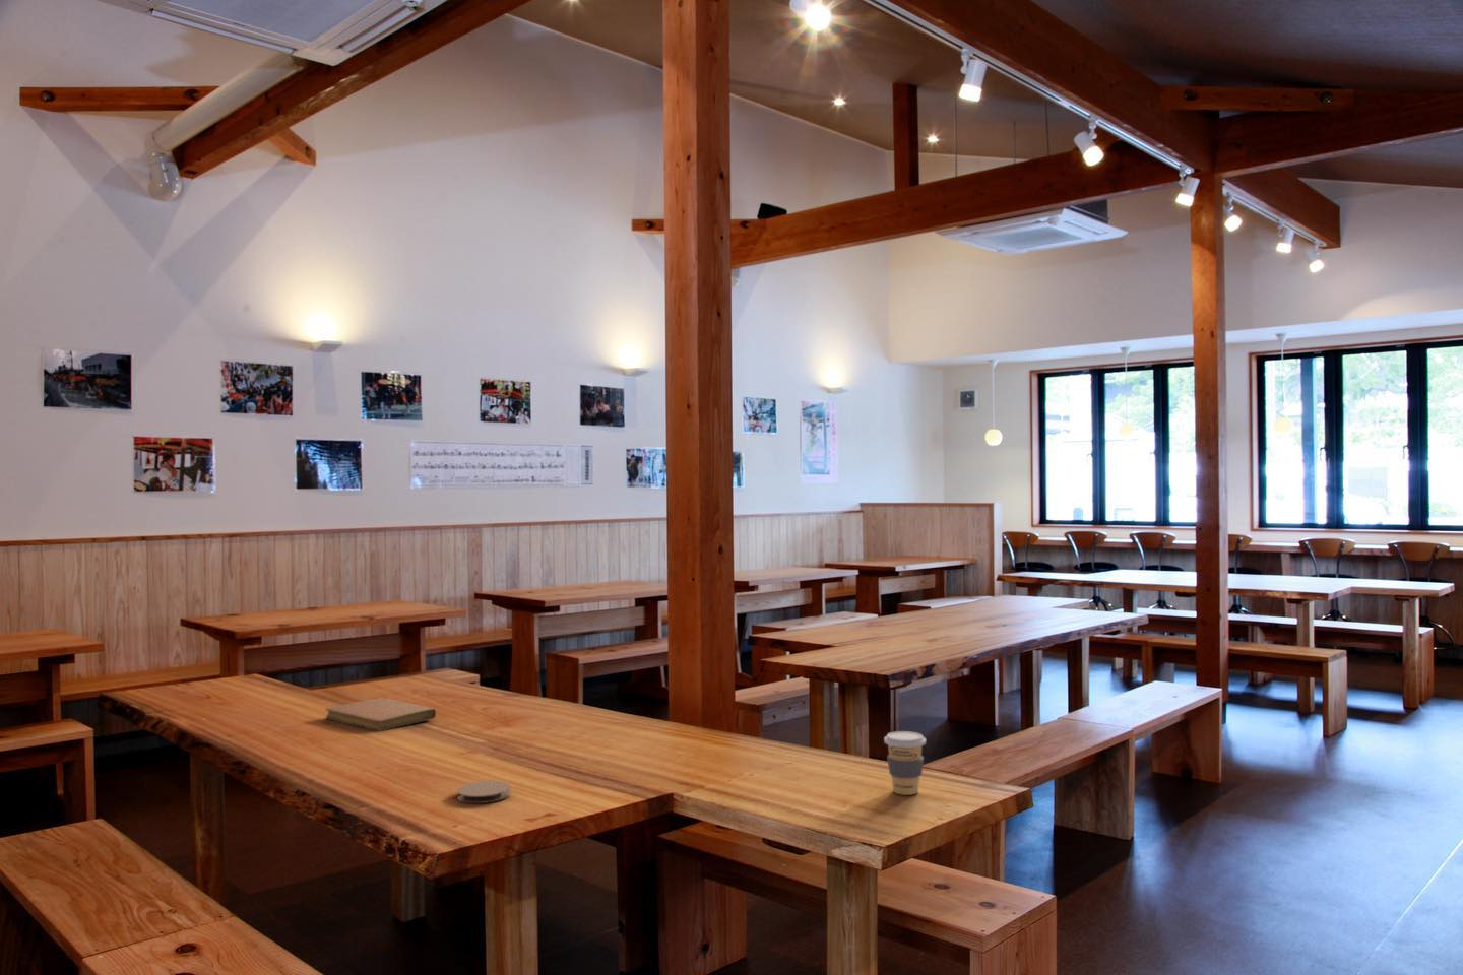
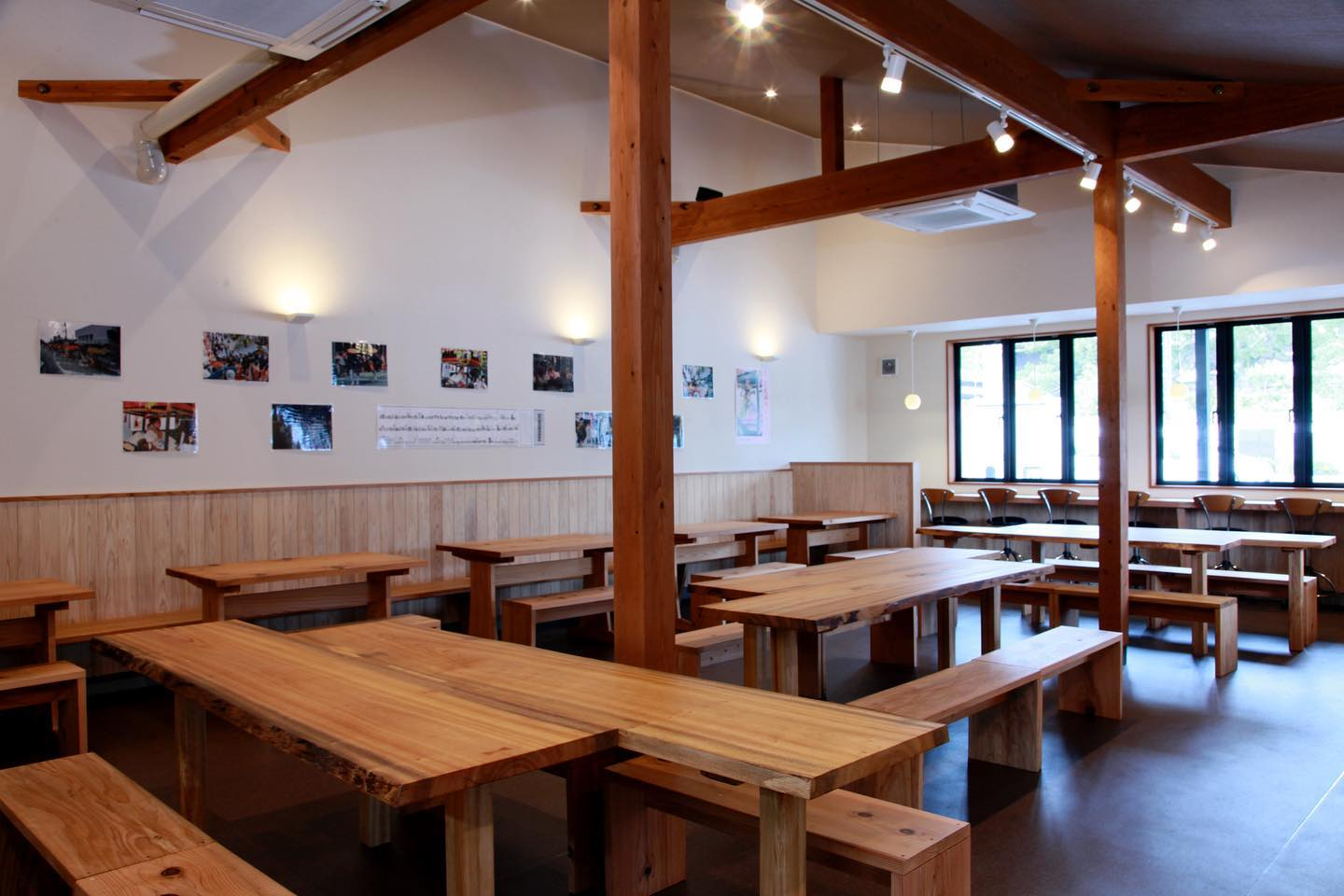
- coaster [456,780,512,804]
- coffee cup [883,730,926,797]
- notebook [325,696,437,732]
